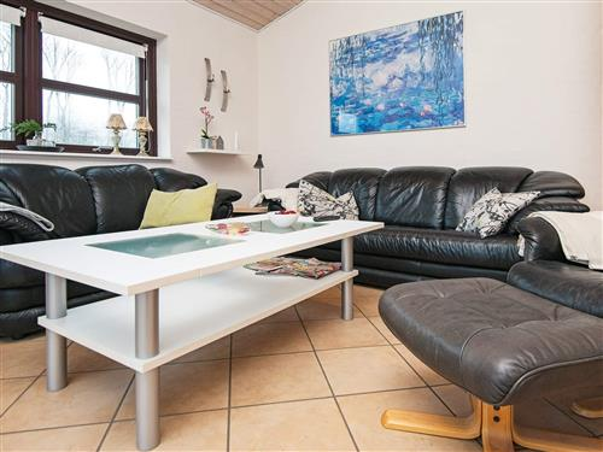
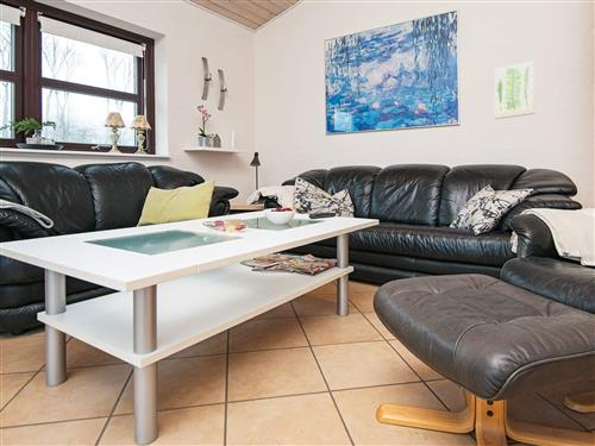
+ wall art [494,59,536,120]
